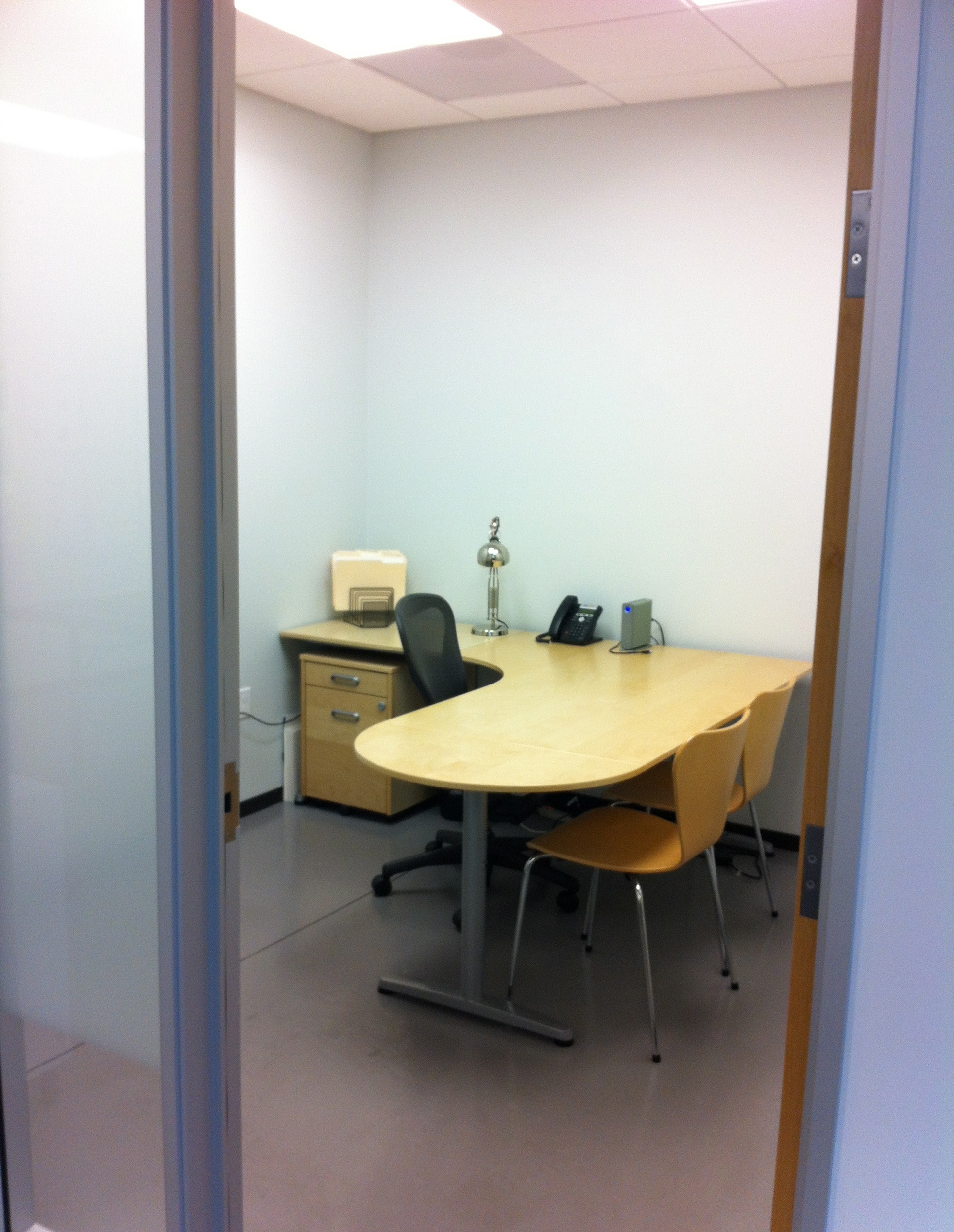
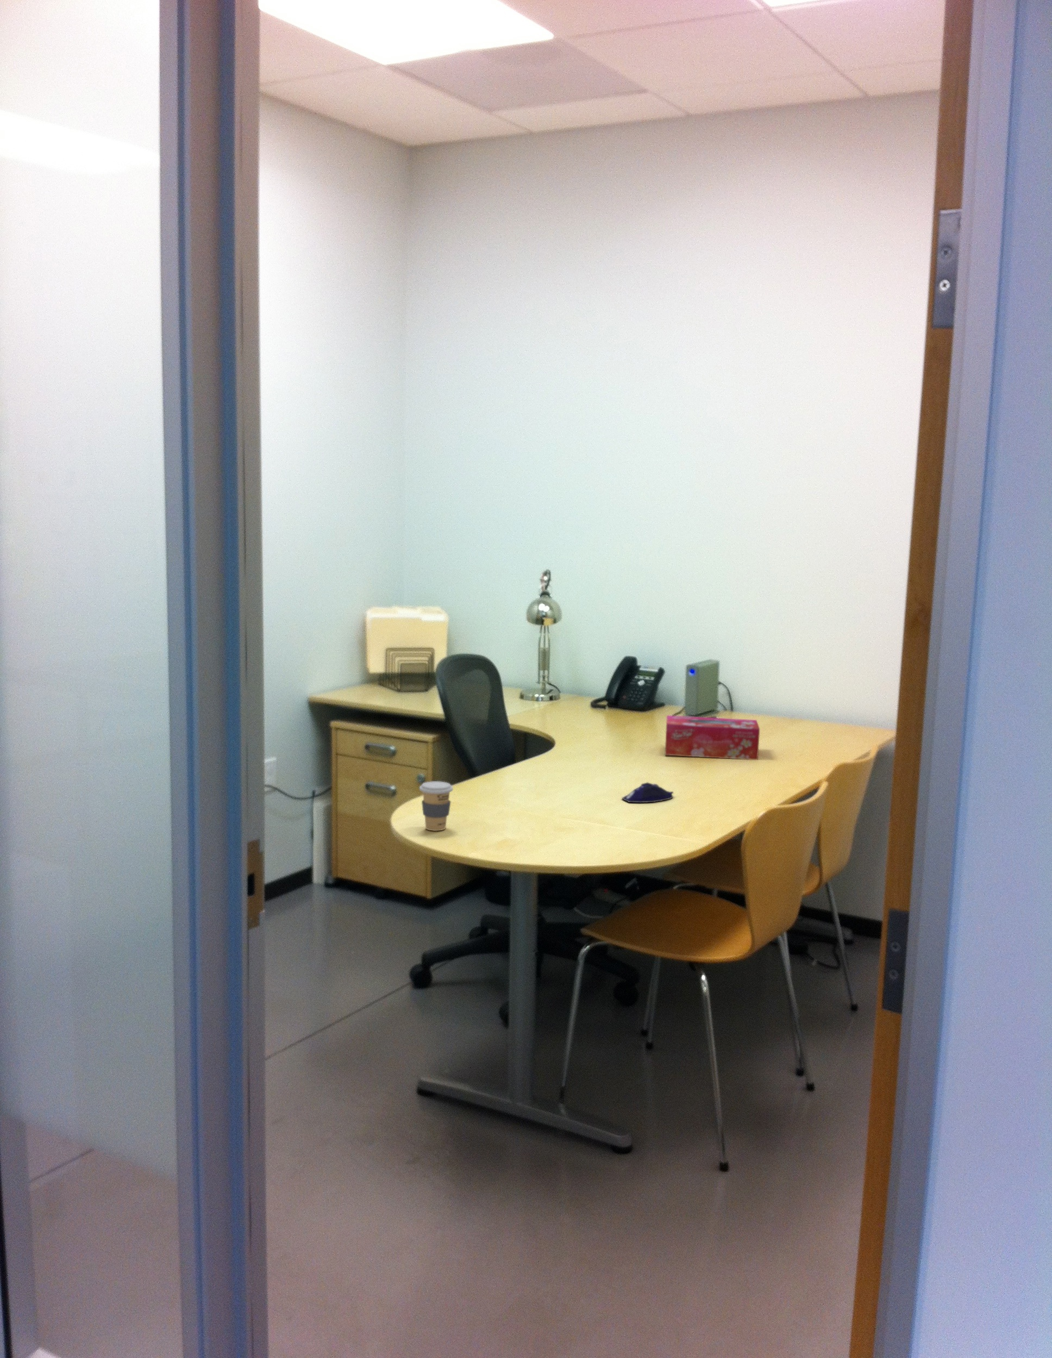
+ computer mouse [621,782,674,804]
+ tissue box [665,715,760,761]
+ coffee cup [419,780,453,831]
